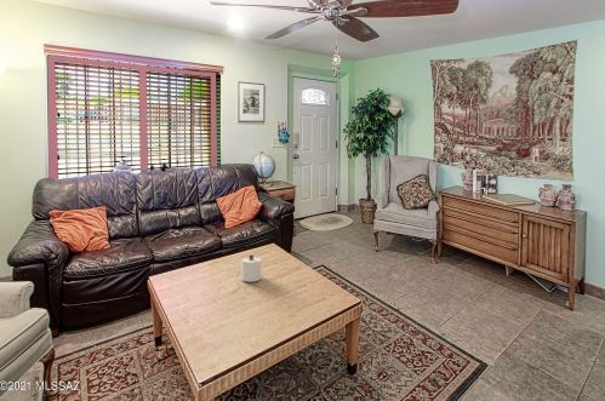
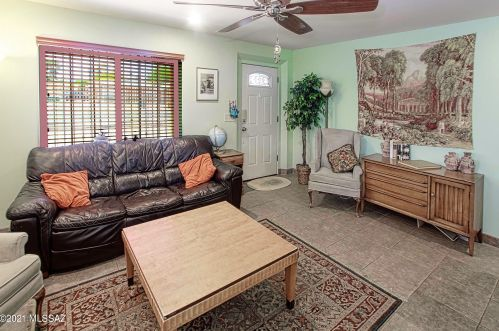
- candle [240,254,262,282]
